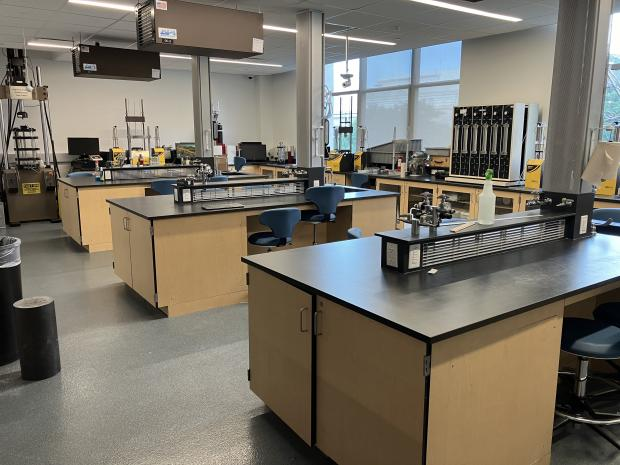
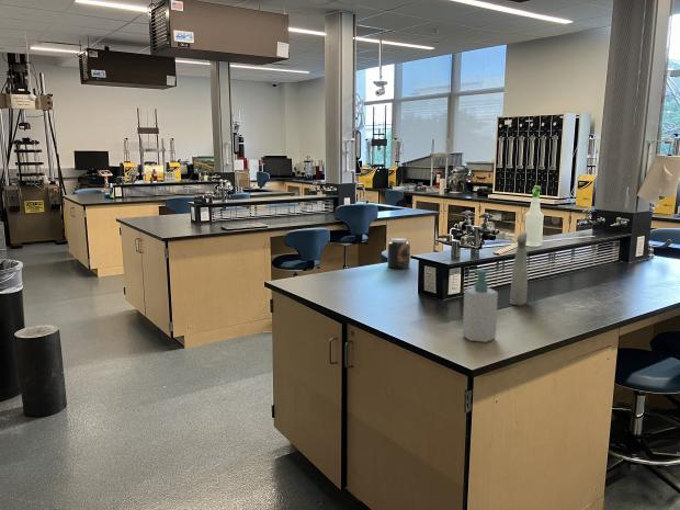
+ soap bottle [462,269,499,343]
+ jar [387,237,411,270]
+ spray bottle [509,230,529,306]
